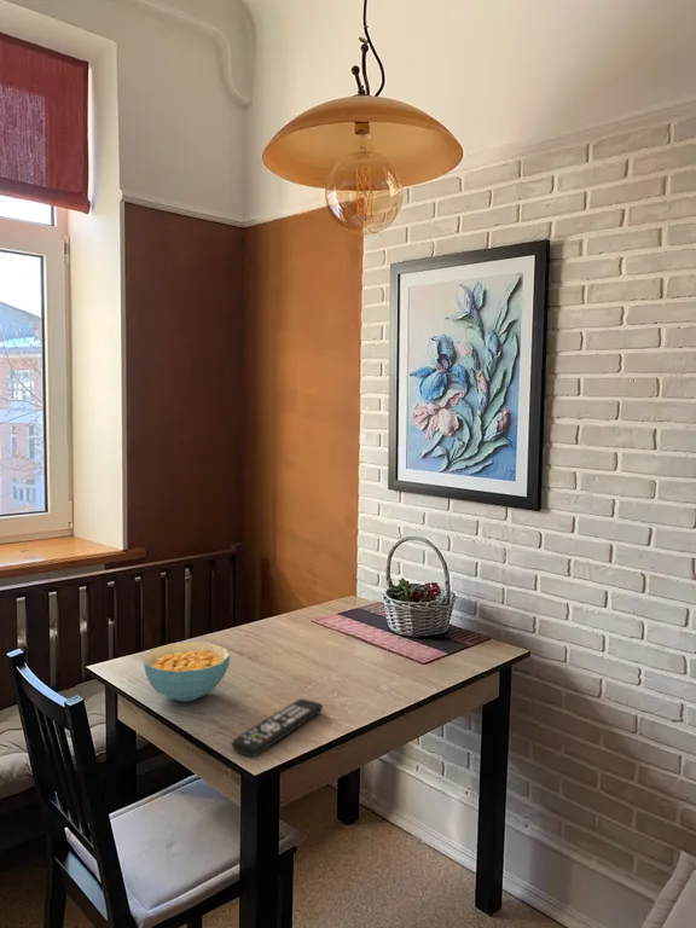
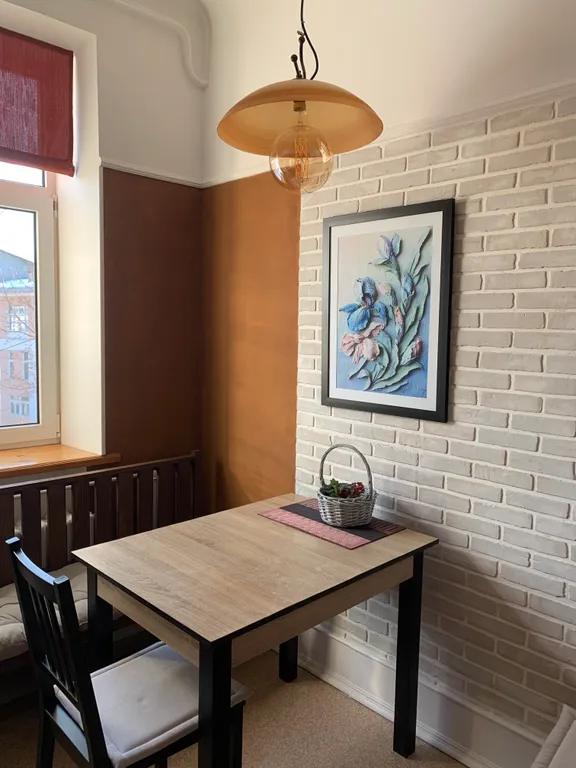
- remote control [231,697,324,758]
- cereal bowl [141,640,231,703]
